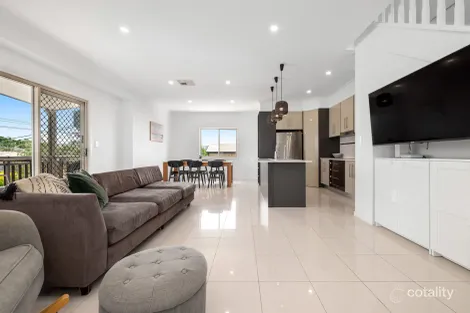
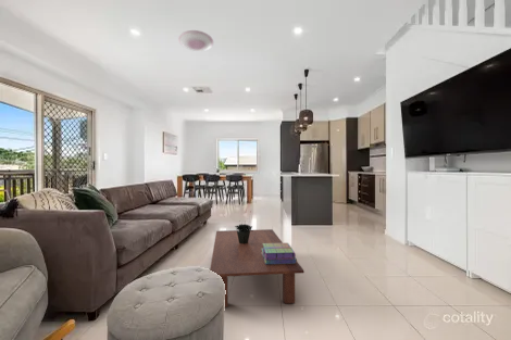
+ stack of books [261,242,298,264]
+ ceiling light [177,29,214,52]
+ potted plant [234,207,253,244]
+ coffee table [209,228,306,308]
